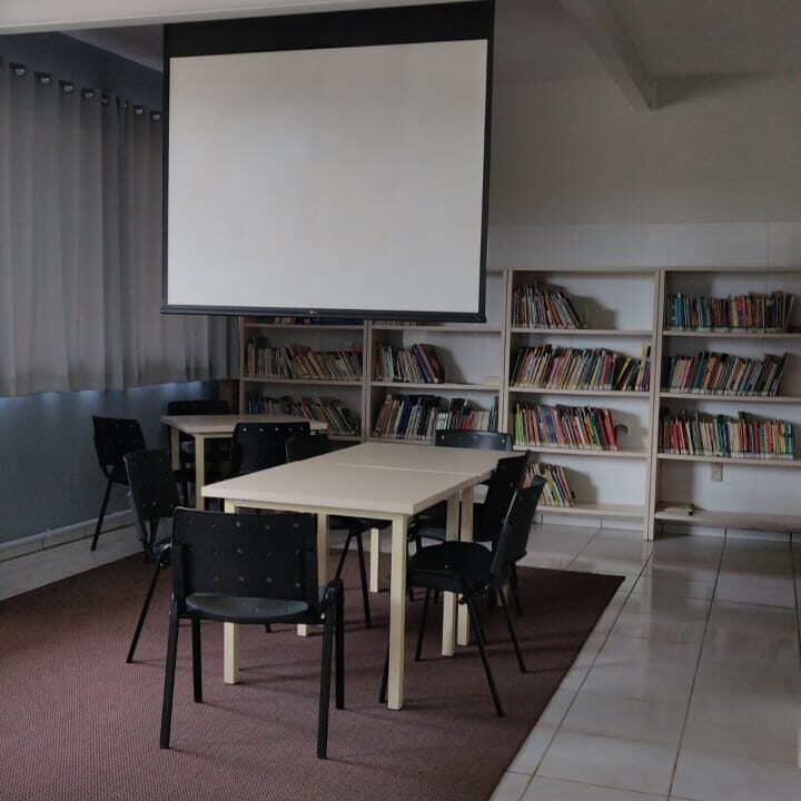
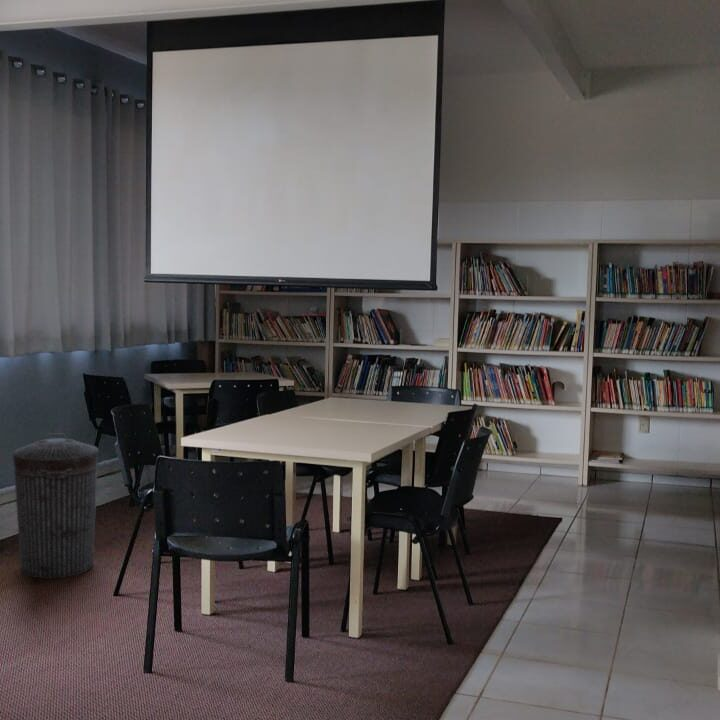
+ trash can [12,432,99,580]
